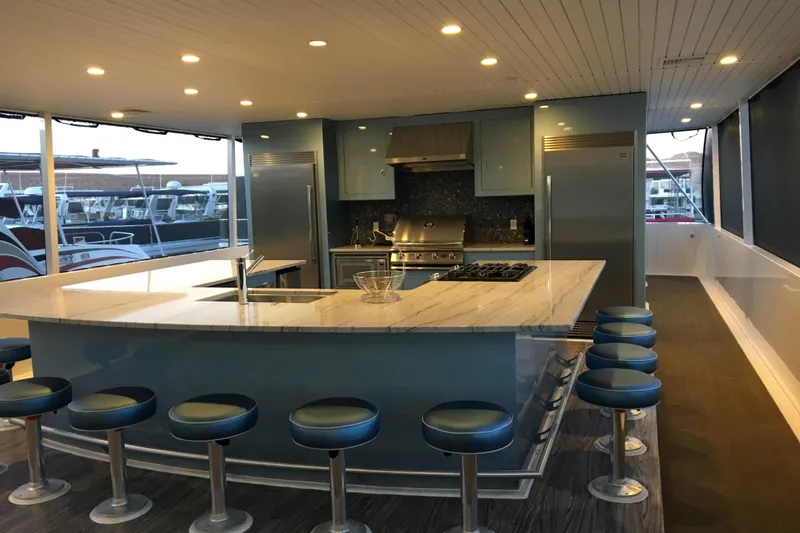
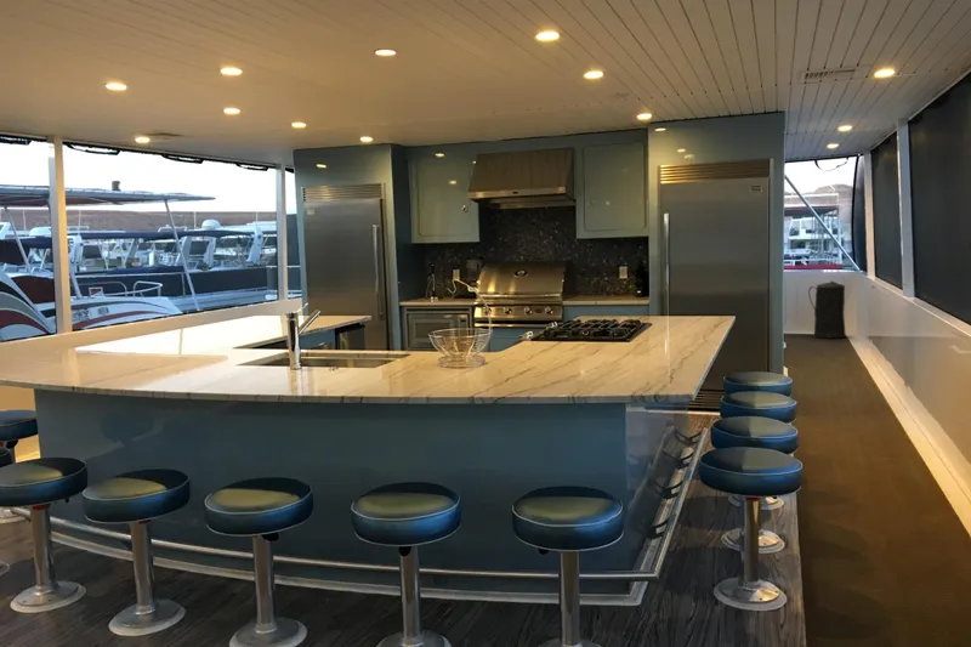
+ trash can [807,279,847,340]
